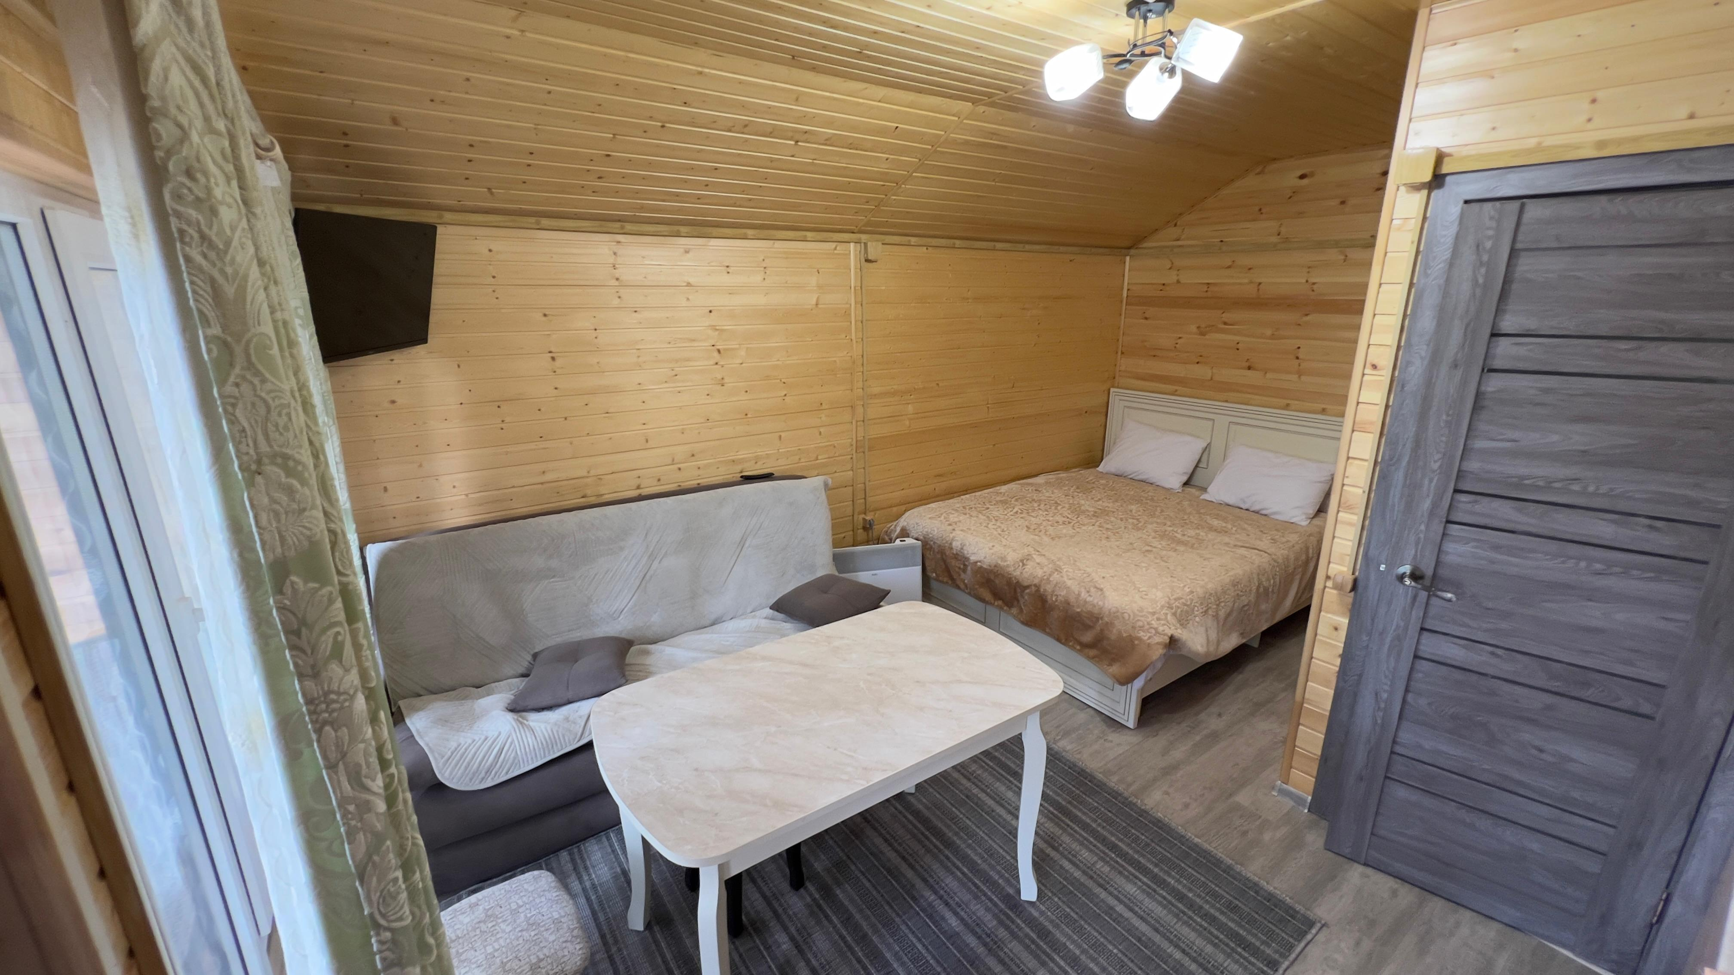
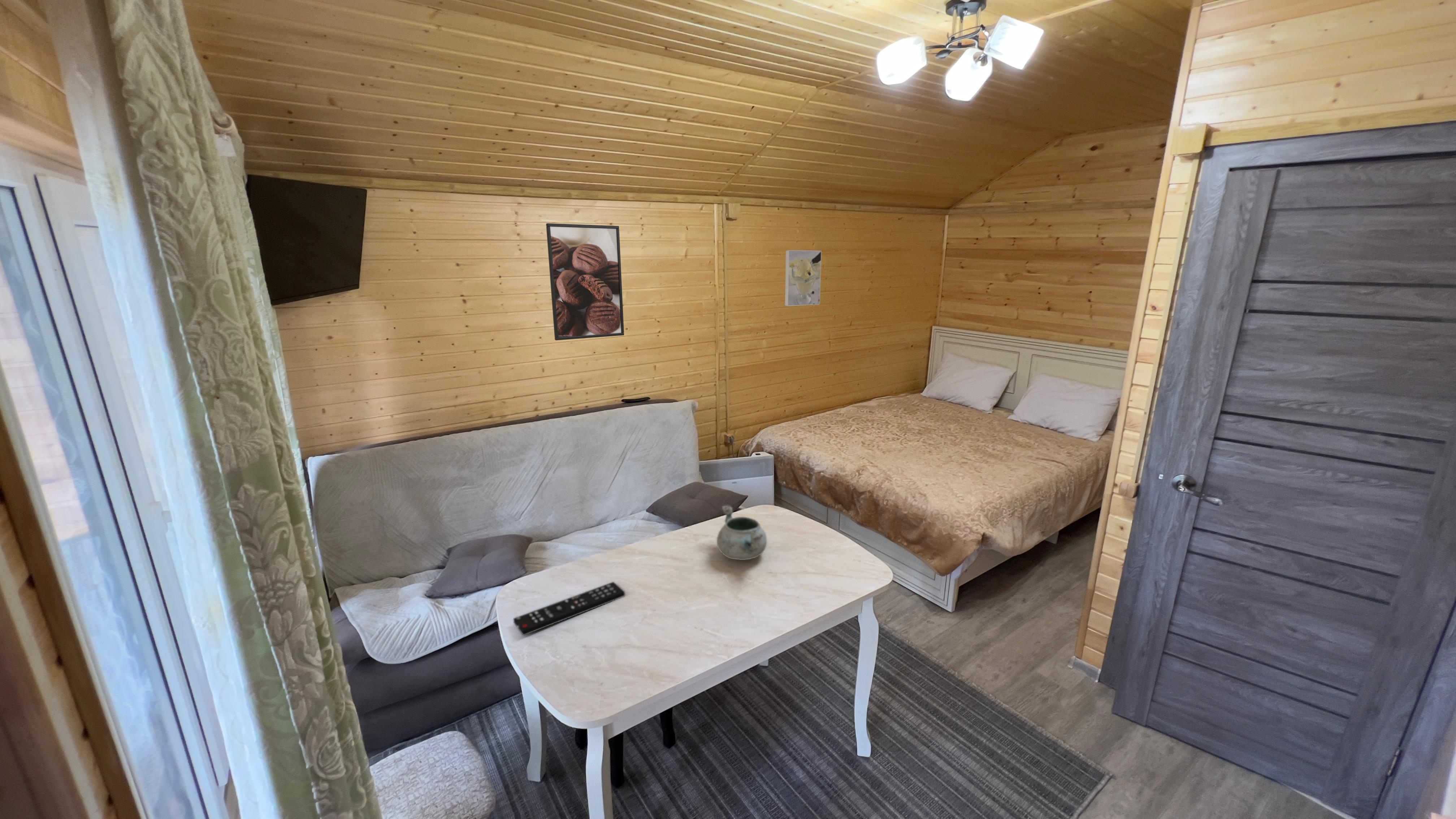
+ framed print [784,250,822,307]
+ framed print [546,223,624,341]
+ remote control [513,581,625,636]
+ decorative bowl [716,505,767,560]
